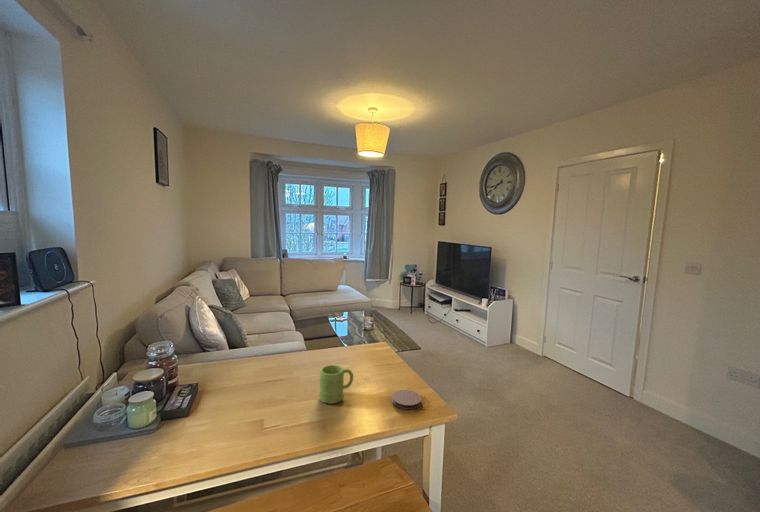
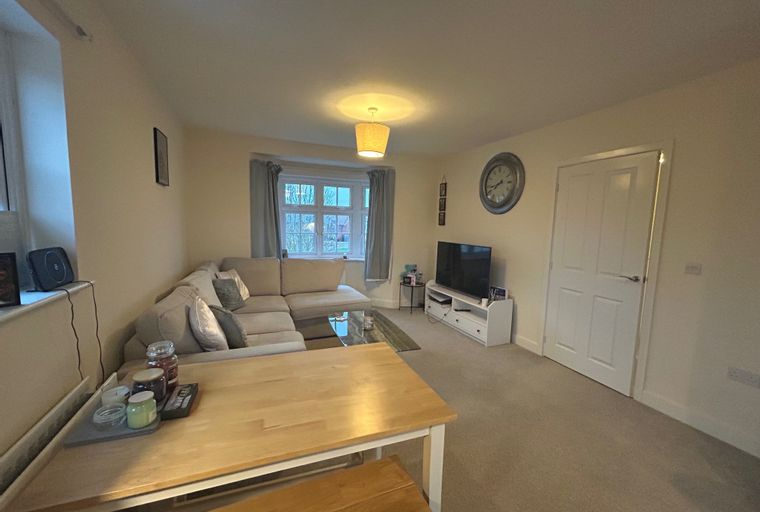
- mug [319,364,354,405]
- coaster [391,389,422,410]
